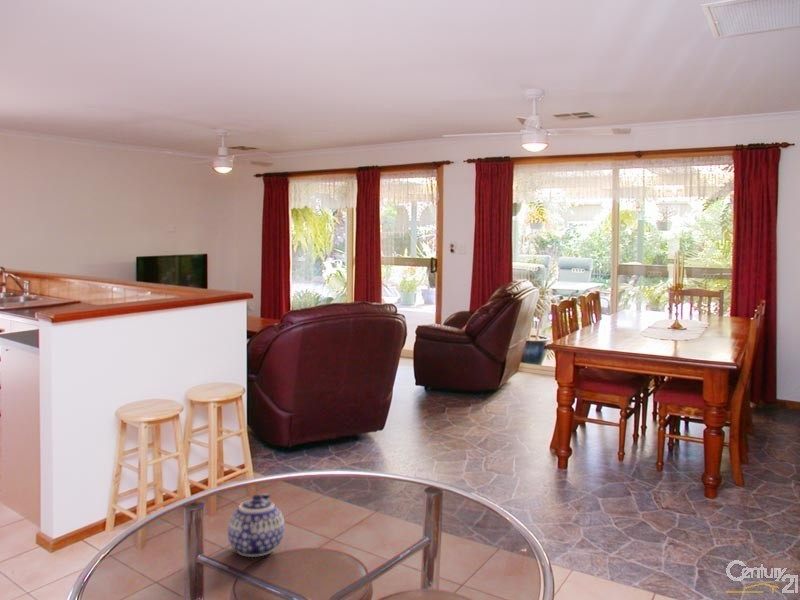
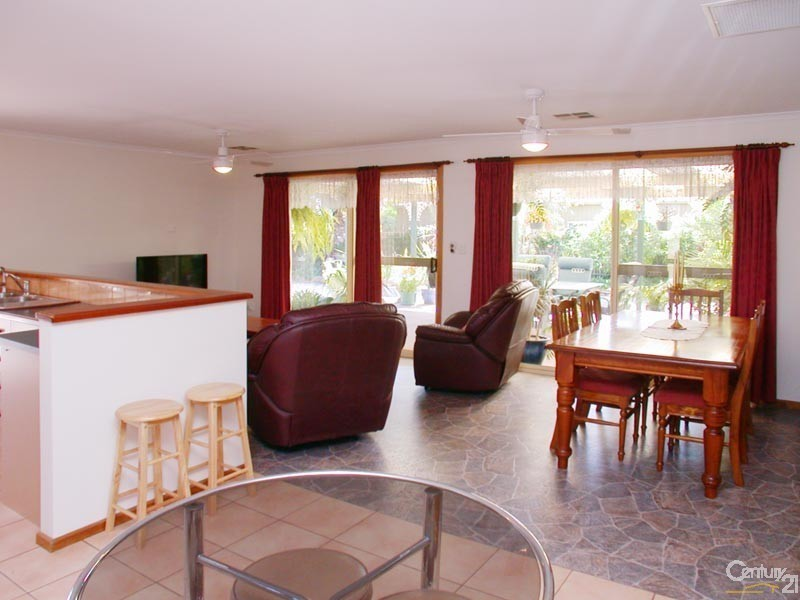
- teapot [227,493,285,558]
